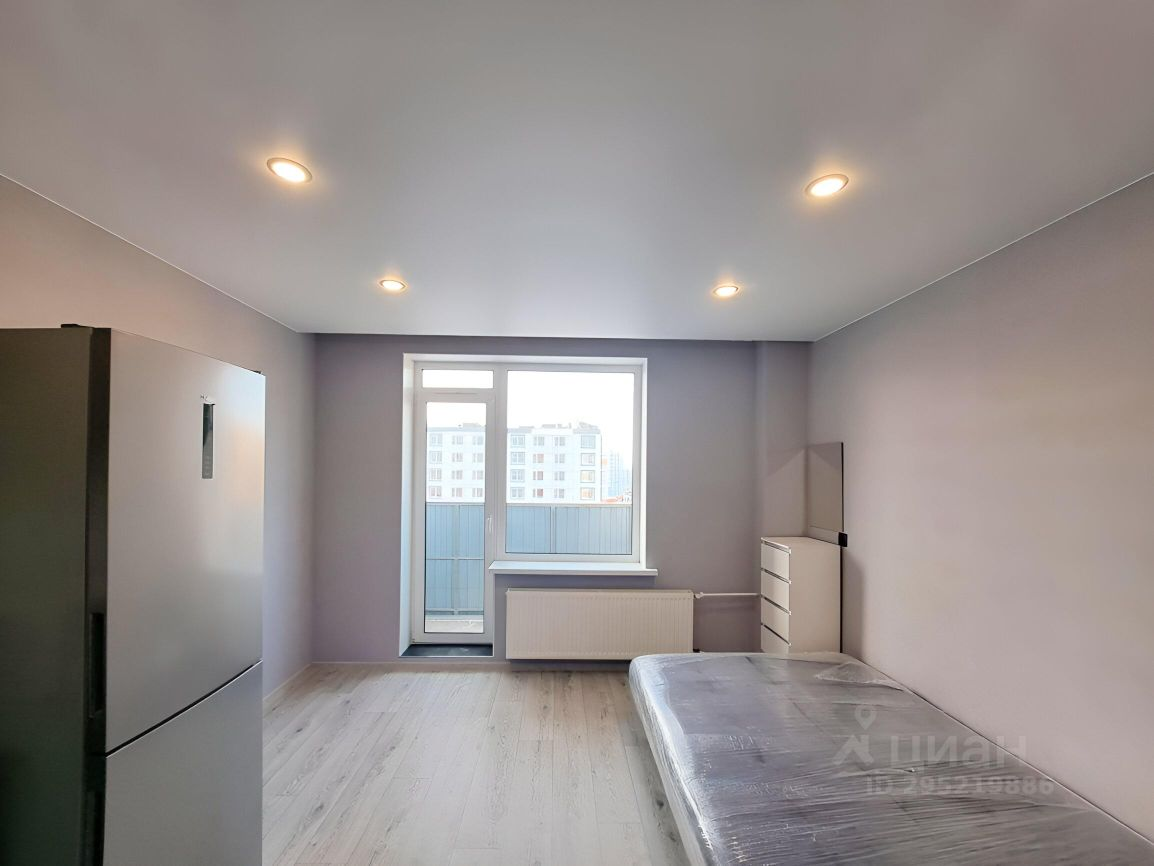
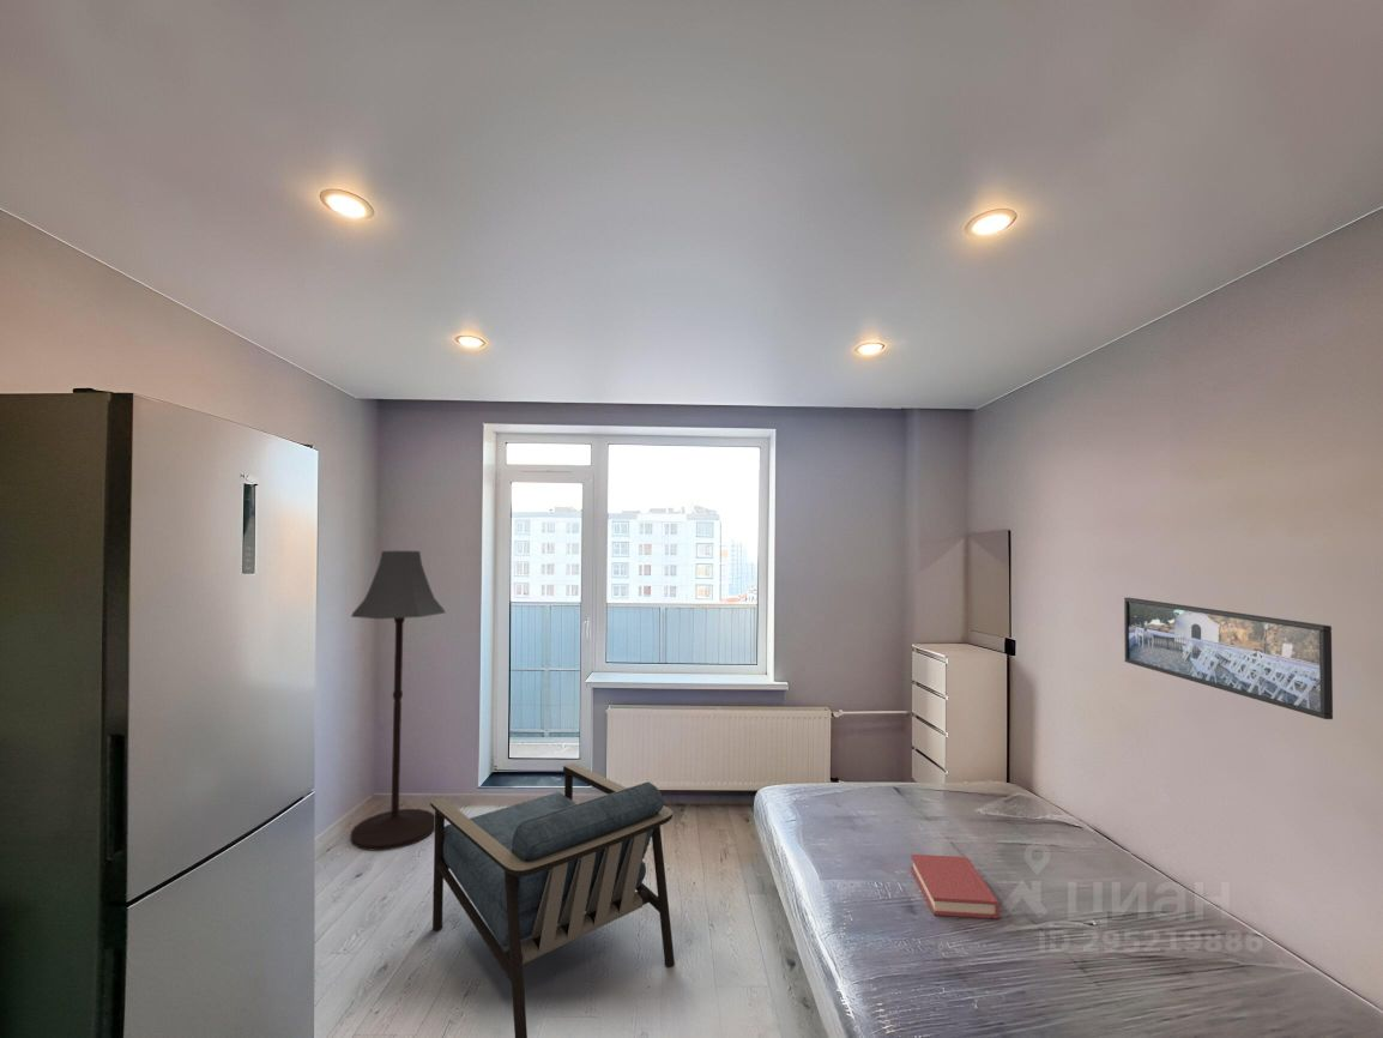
+ armchair [429,762,676,1038]
+ floor lamp [349,550,447,852]
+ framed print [1123,597,1334,720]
+ hardback book [910,853,1001,919]
